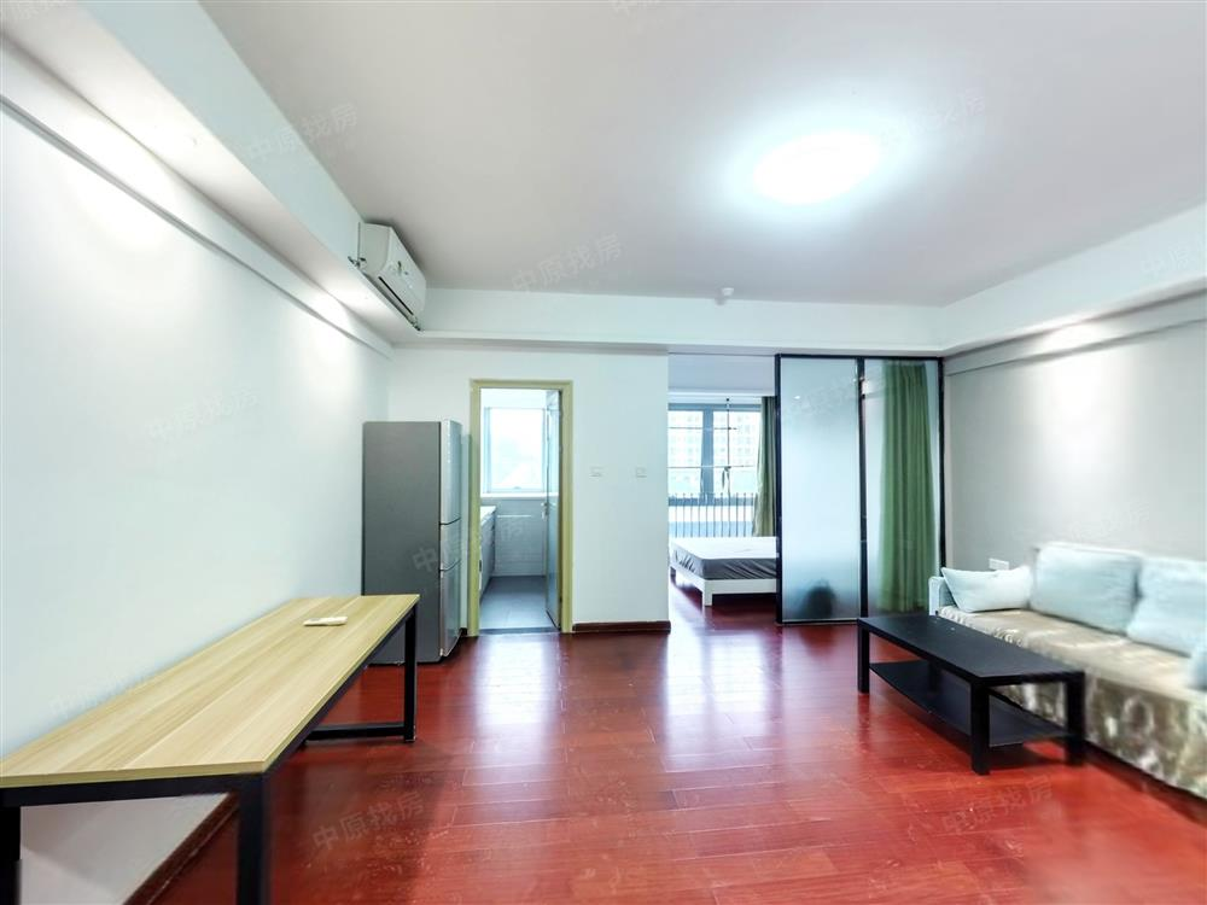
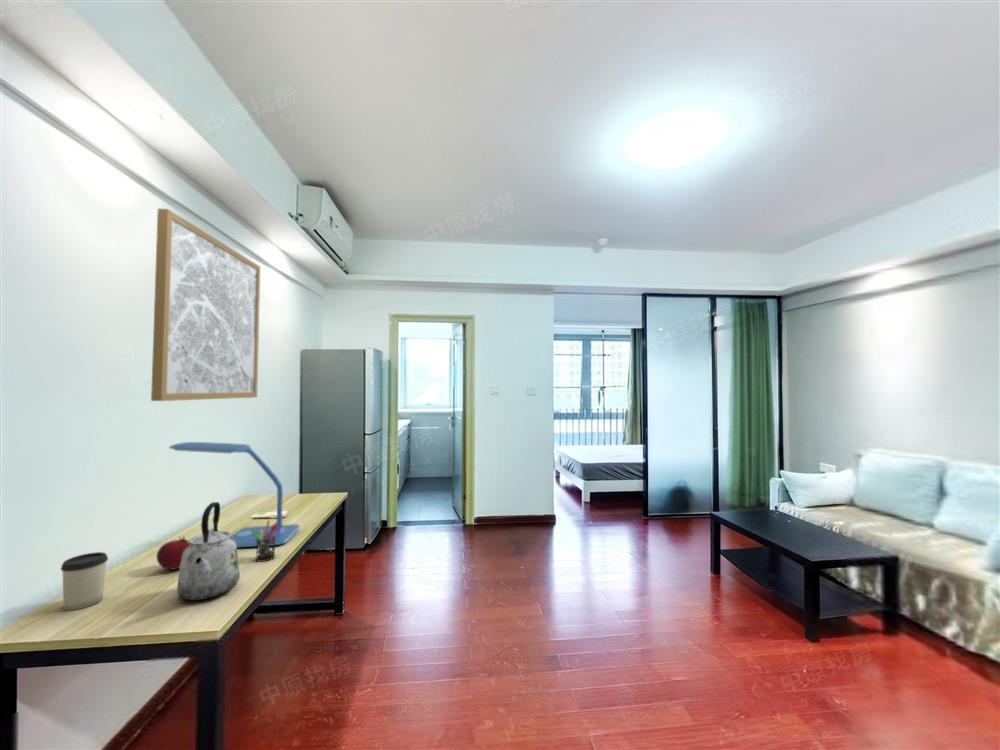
+ cup [60,551,109,611]
+ desk lamp [167,441,301,549]
+ pen holder [252,519,279,563]
+ fruit [156,535,191,571]
+ kettle [176,501,241,601]
+ wall art [150,207,261,402]
